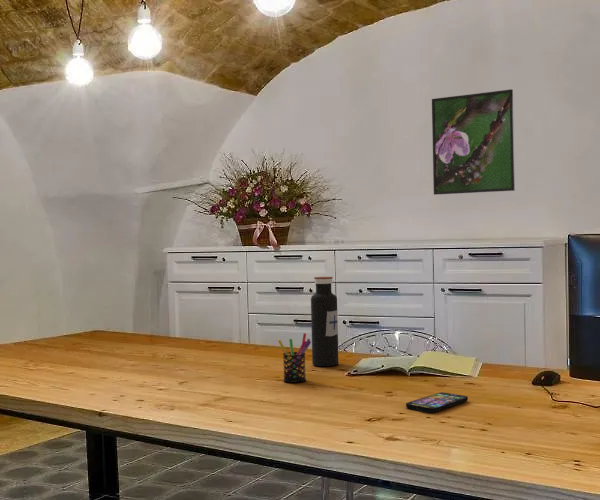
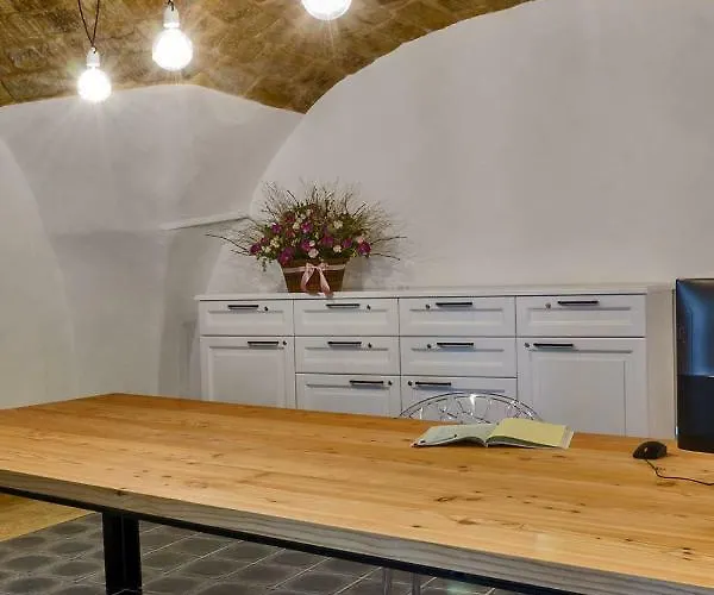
- smartphone [405,391,469,413]
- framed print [431,88,516,196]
- pen holder [277,332,312,384]
- water bottle [310,276,339,367]
